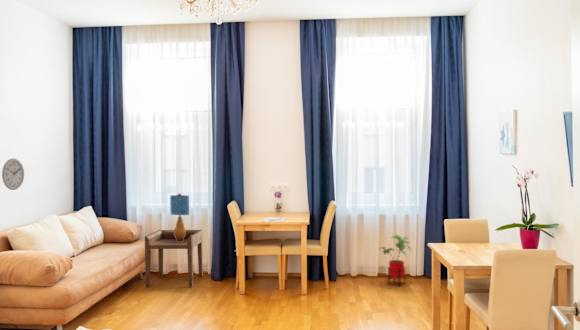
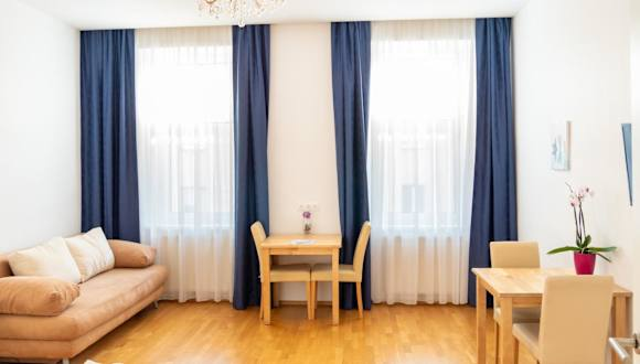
- side table [144,229,204,288]
- wall clock [1,158,25,191]
- table lamp [169,193,190,242]
- house plant [378,234,412,287]
